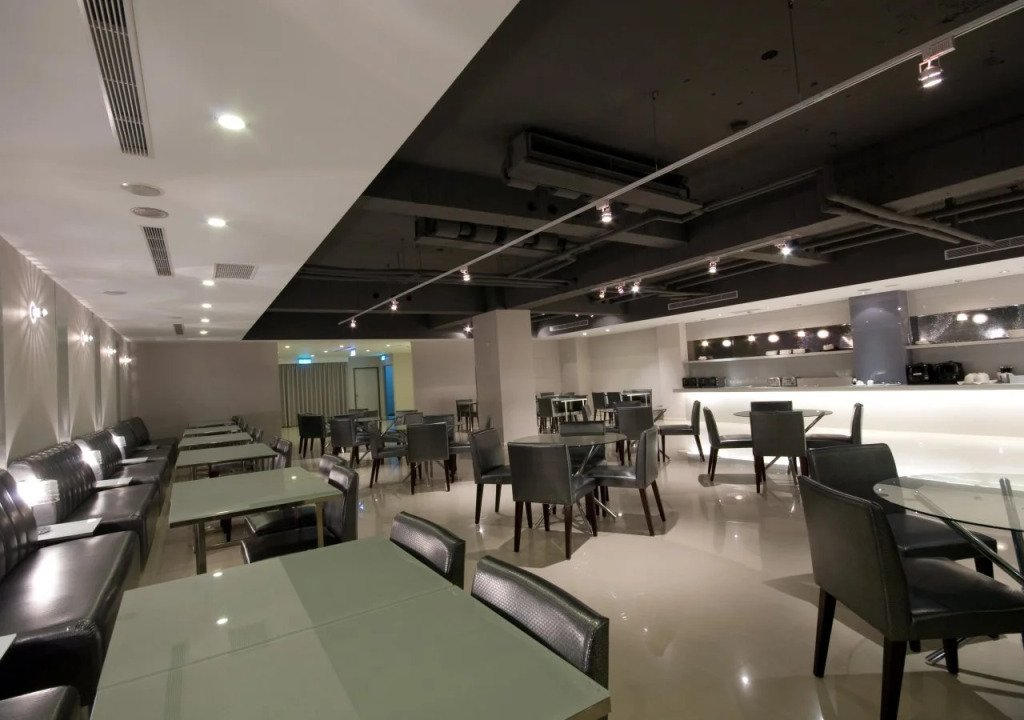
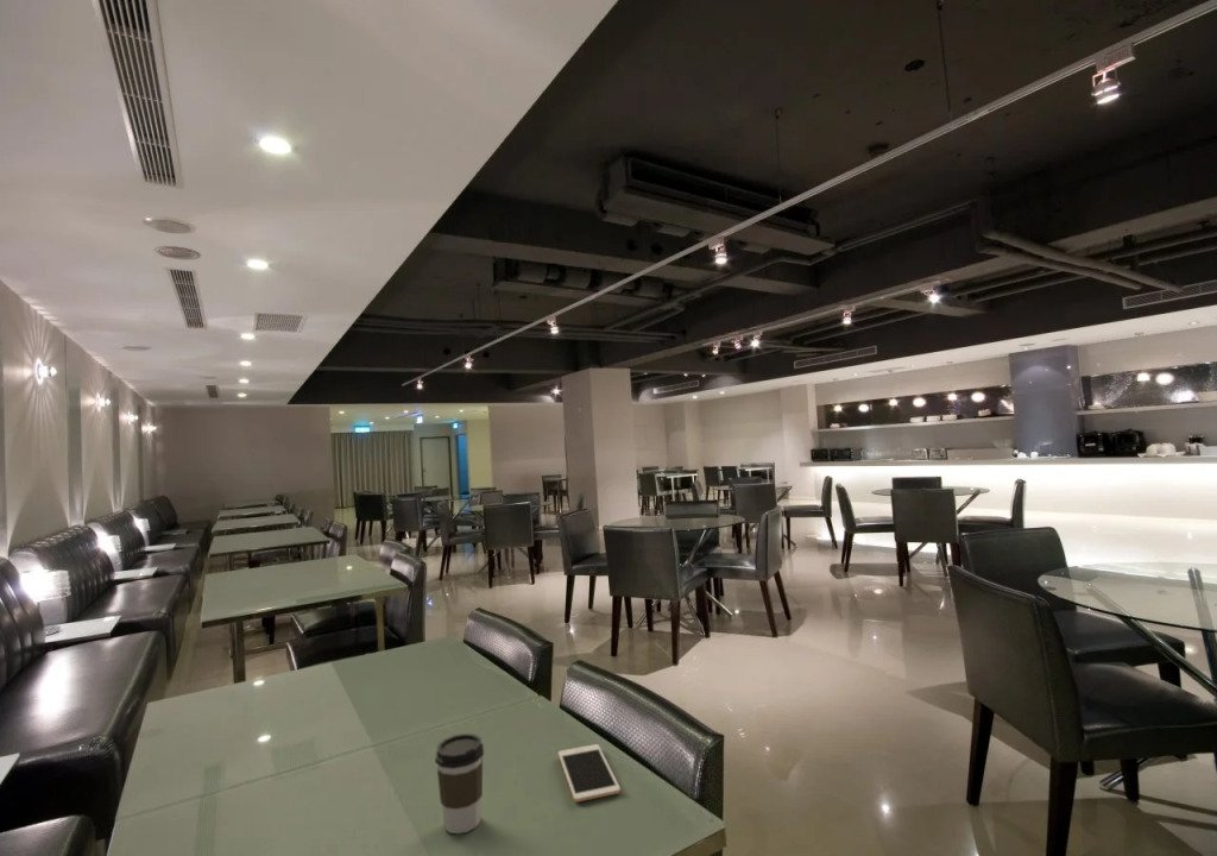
+ coffee cup [434,732,485,835]
+ cell phone [557,743,622,802]
